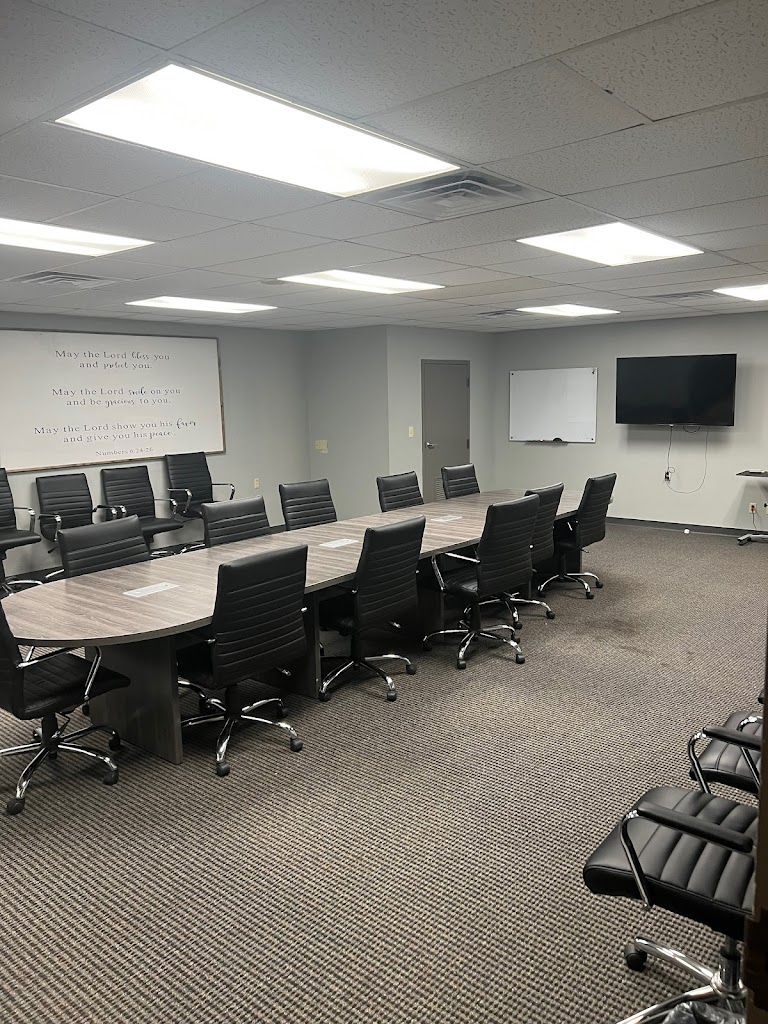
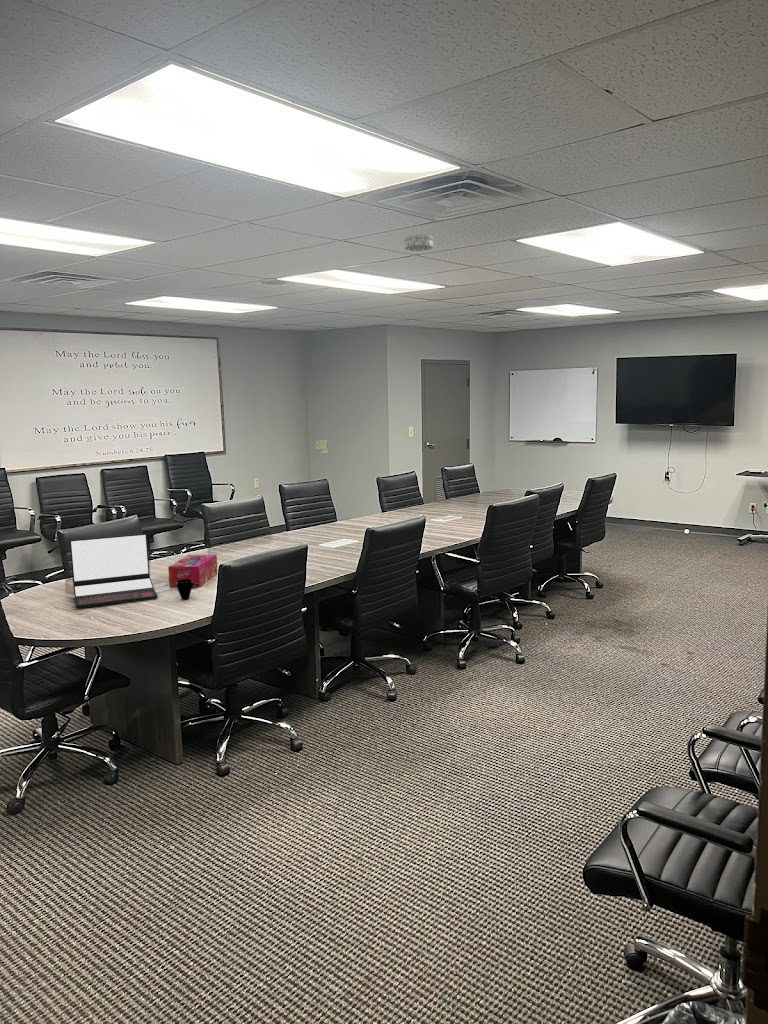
+ laptop [69,533,159,609]
+ smoke detector [403,234,434,252]
+ cup [176,579,199,601]
+ tissue box [167,554,218,588]
